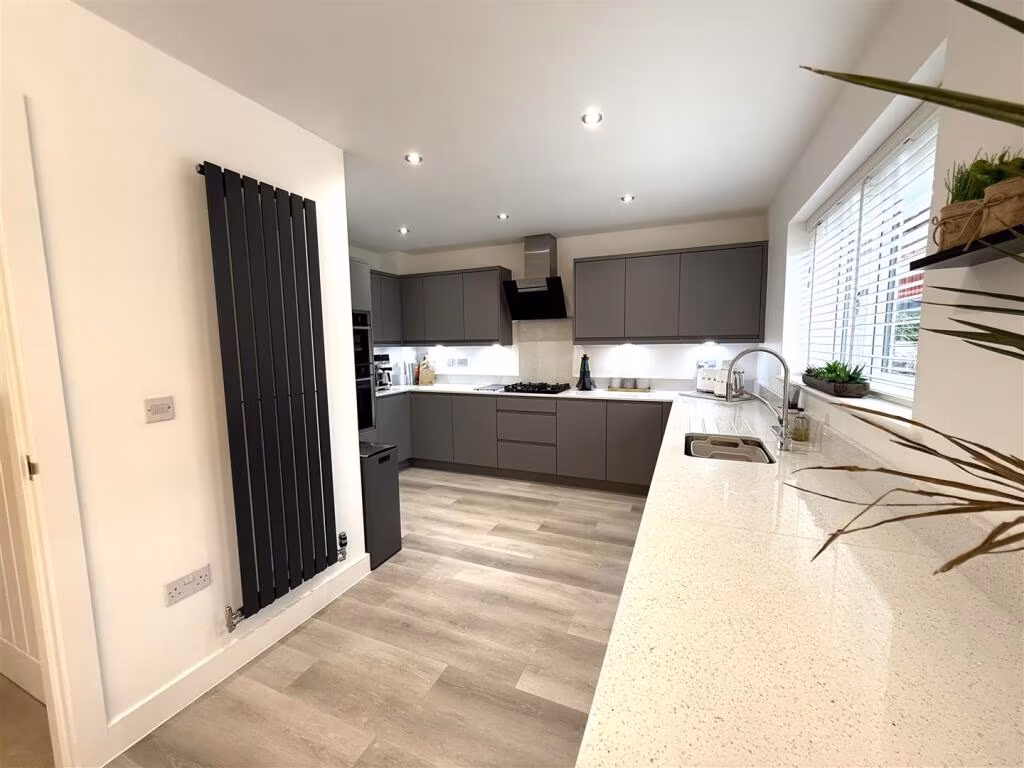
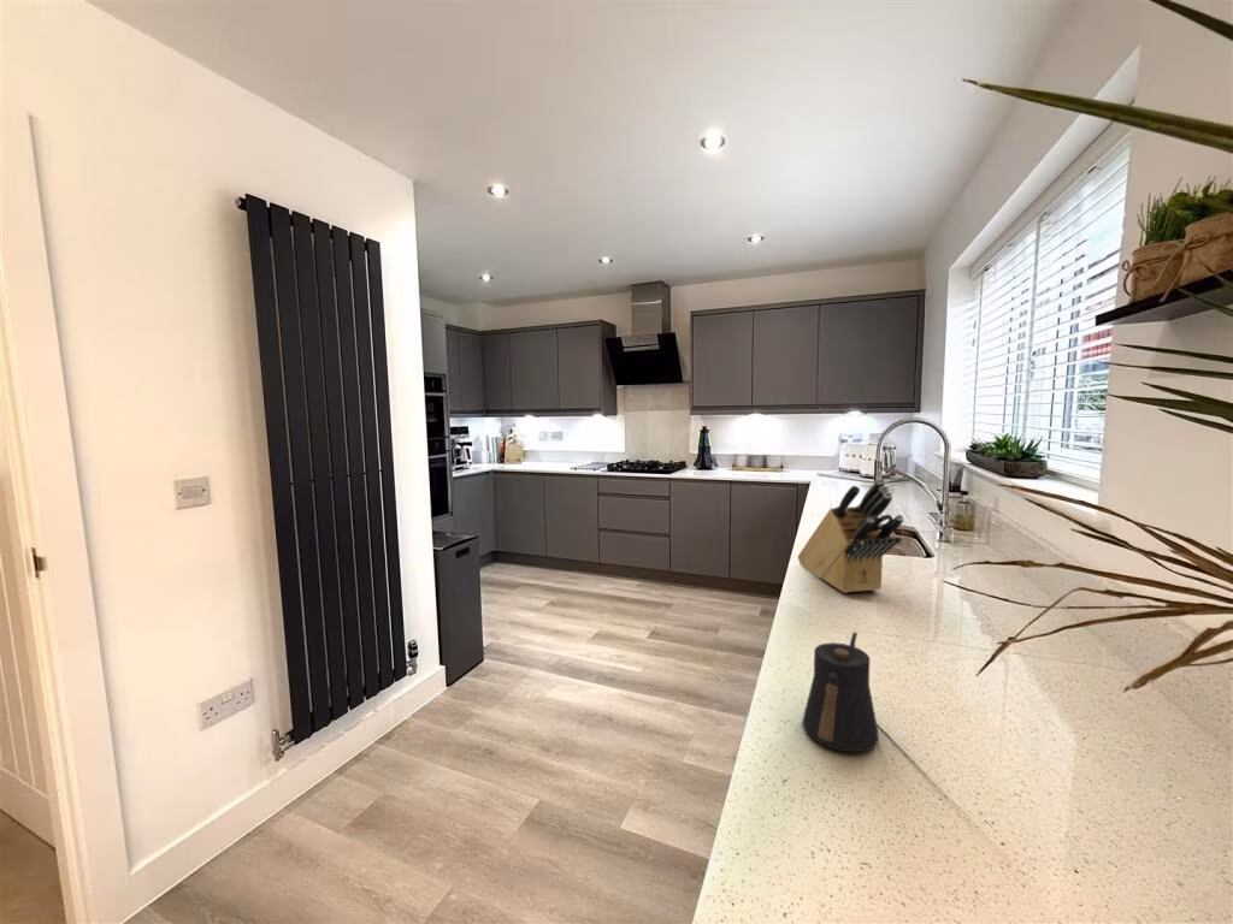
+ kettle [802,630,880,753]
+ knife block [797,478,904,594]
